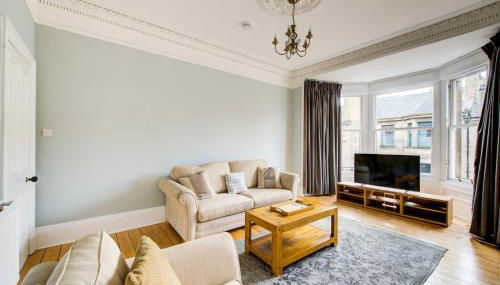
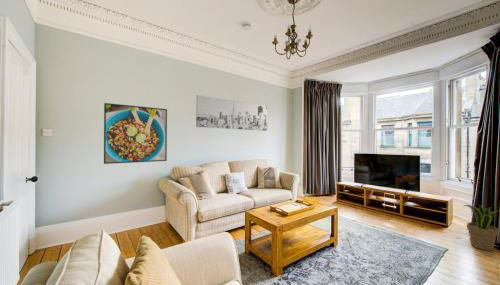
+ wall art [195,94,268,132]
+ potted plant [462,203,500,252]
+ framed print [103,102,168,165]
